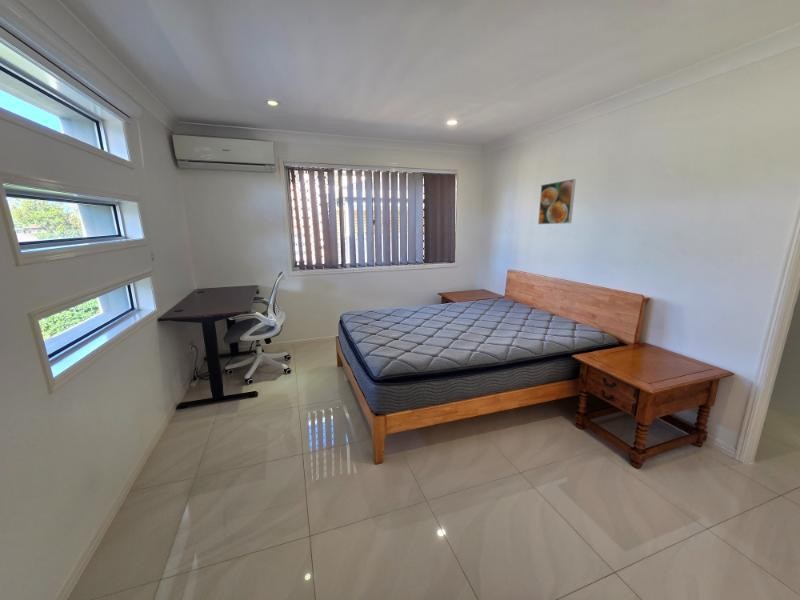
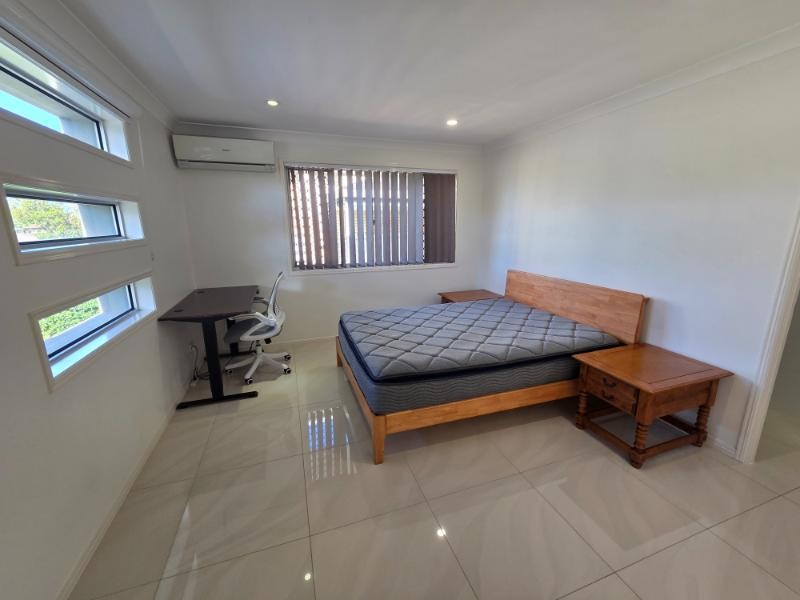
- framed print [537,178,577,225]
